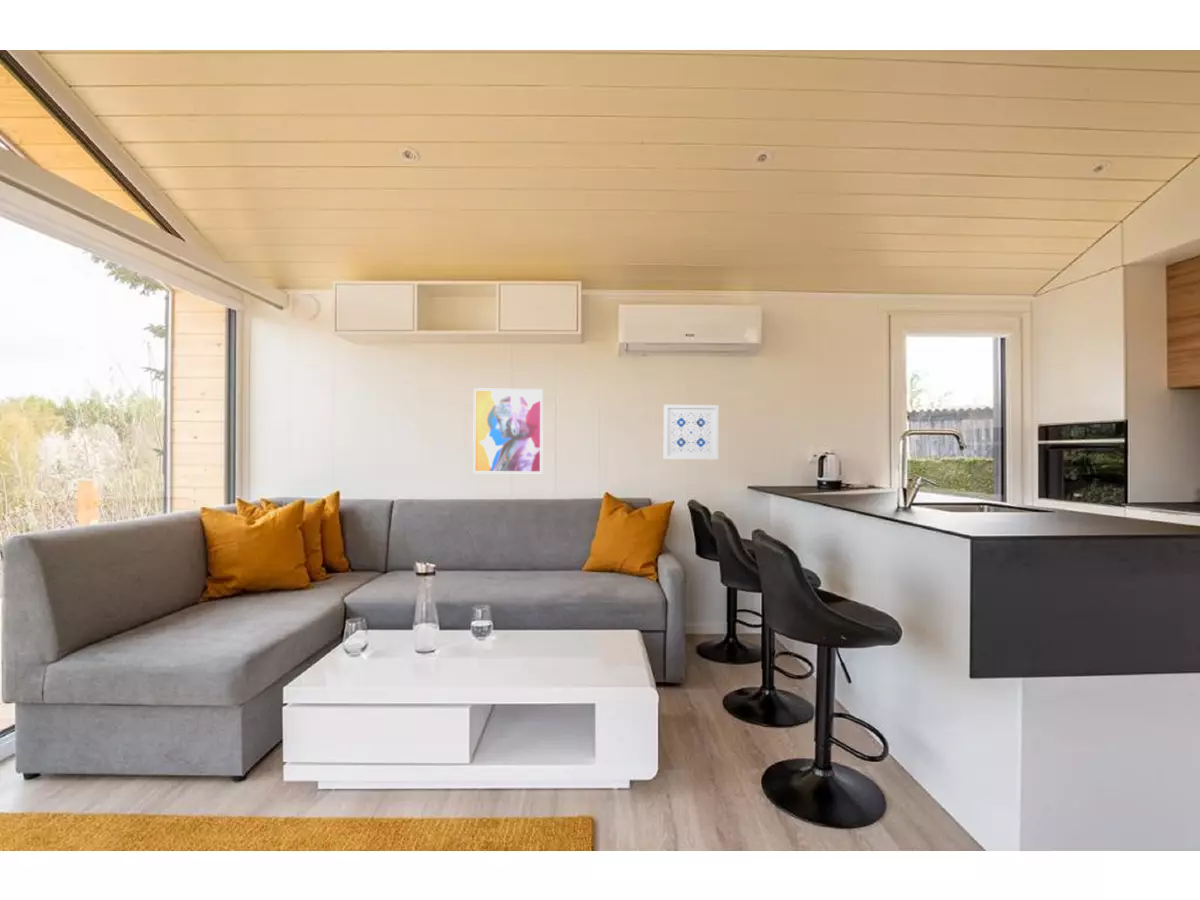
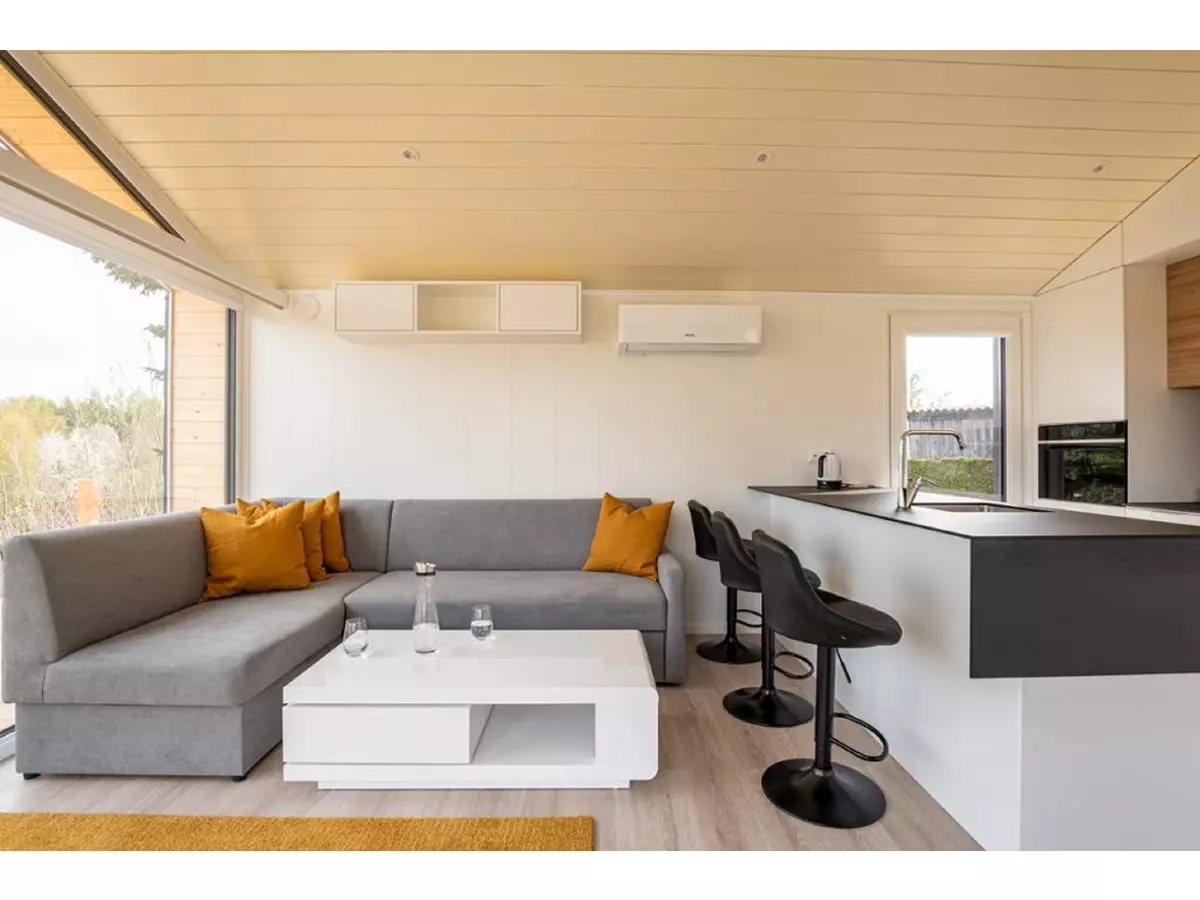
- wall art [472,387,544,474]
- wall art [663,404,719,460]
